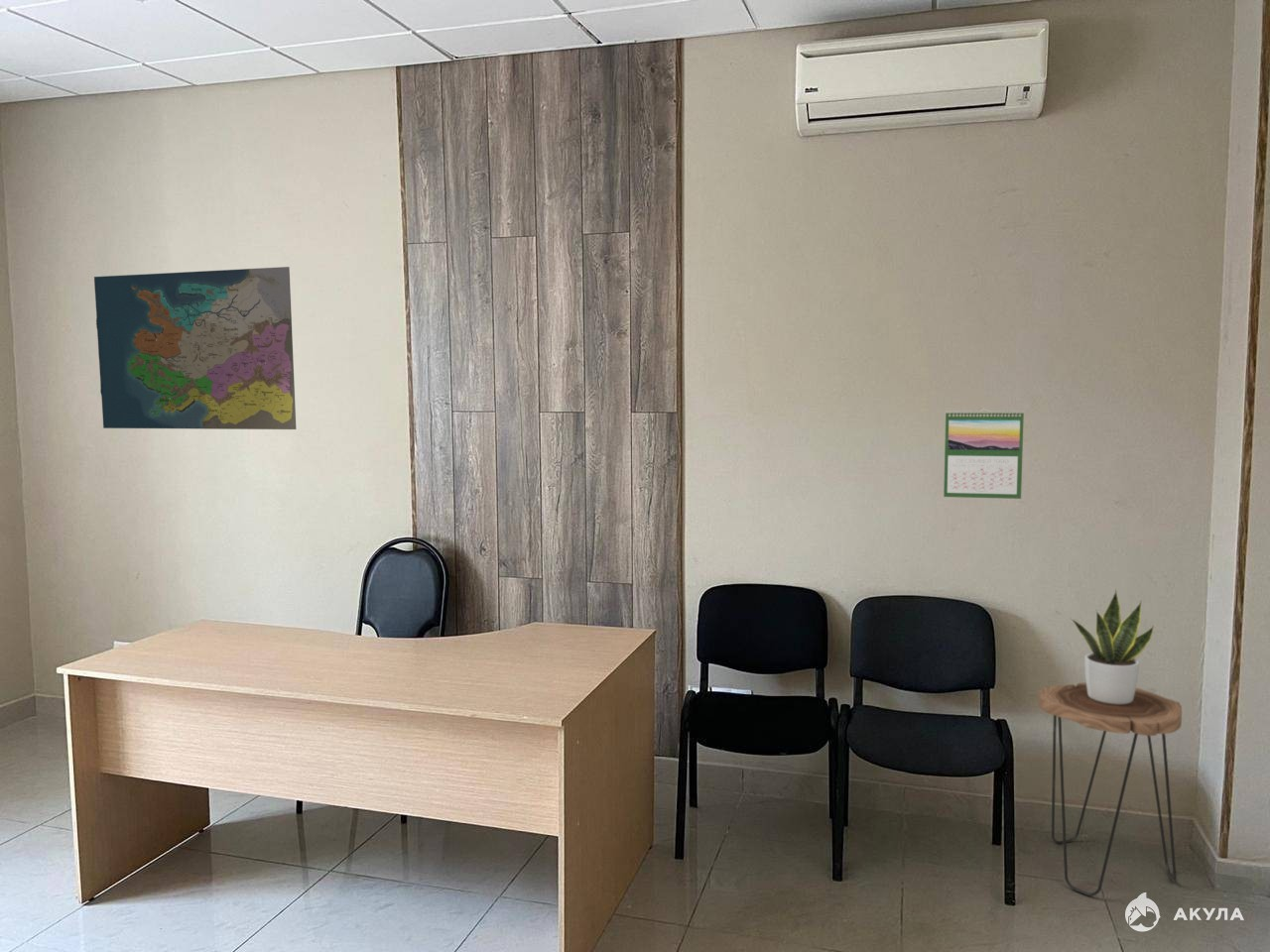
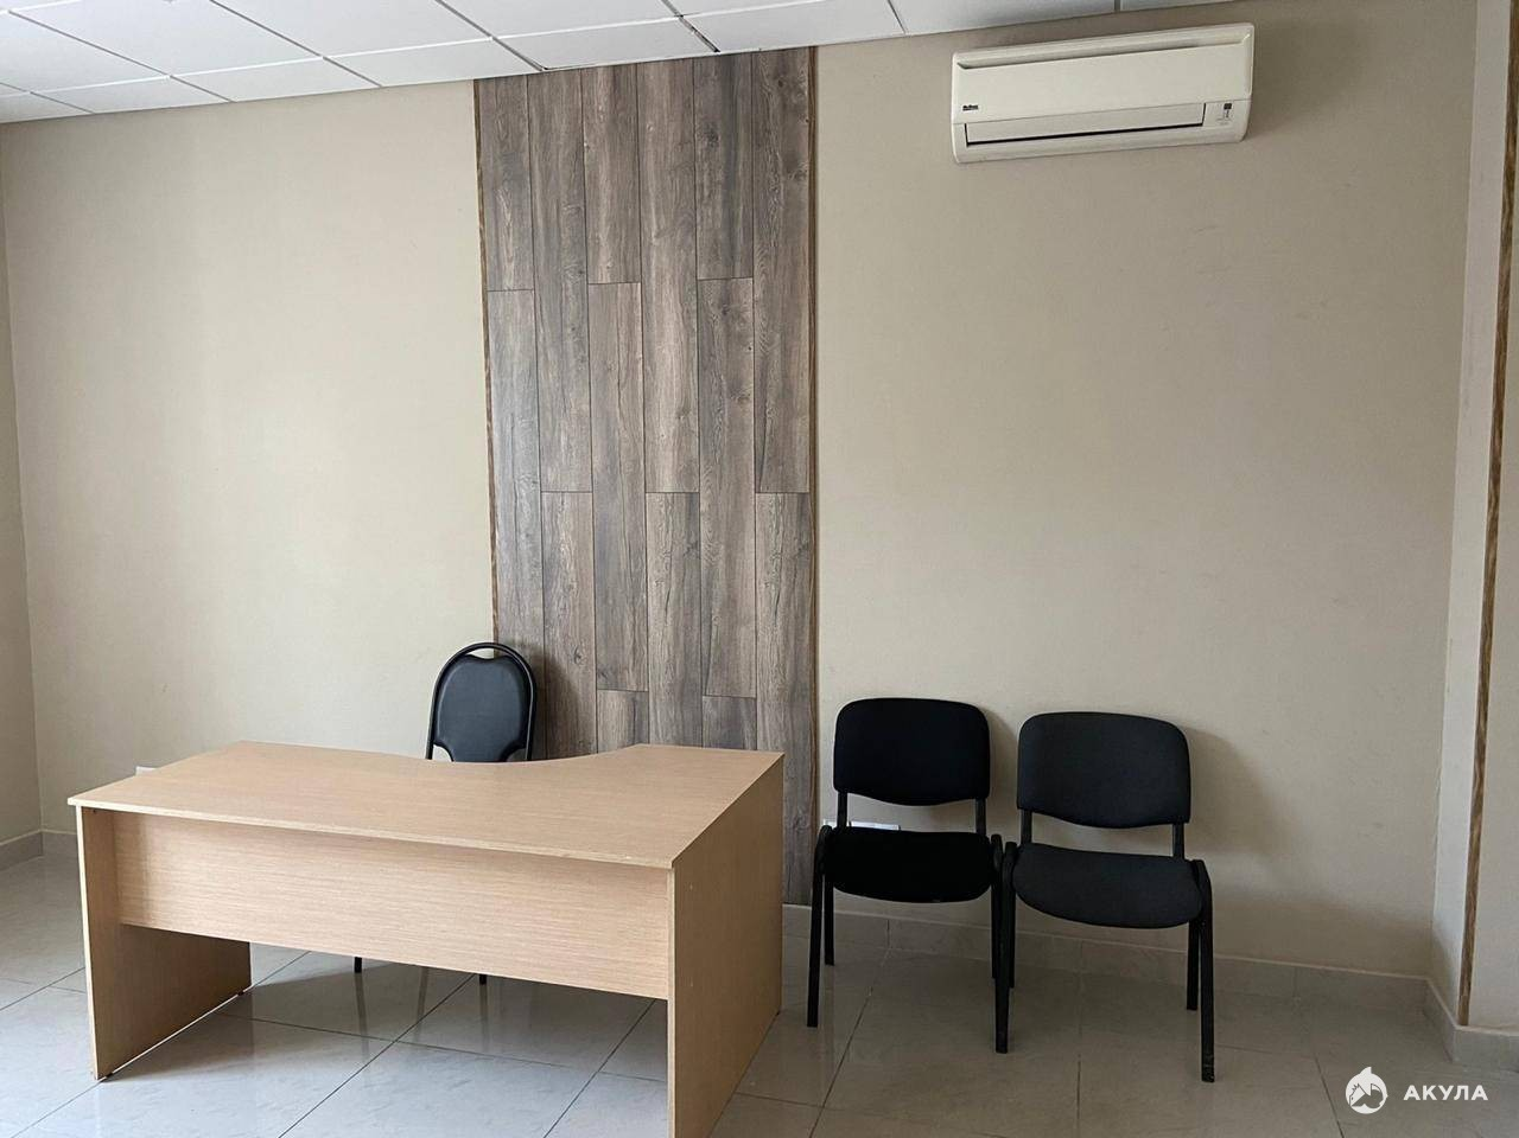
- side table [1038,681,1183,896]
- potted plant [1069,588,1154,705]
- map [93,266,297,430]
- calendar [943,408,1025,500]
